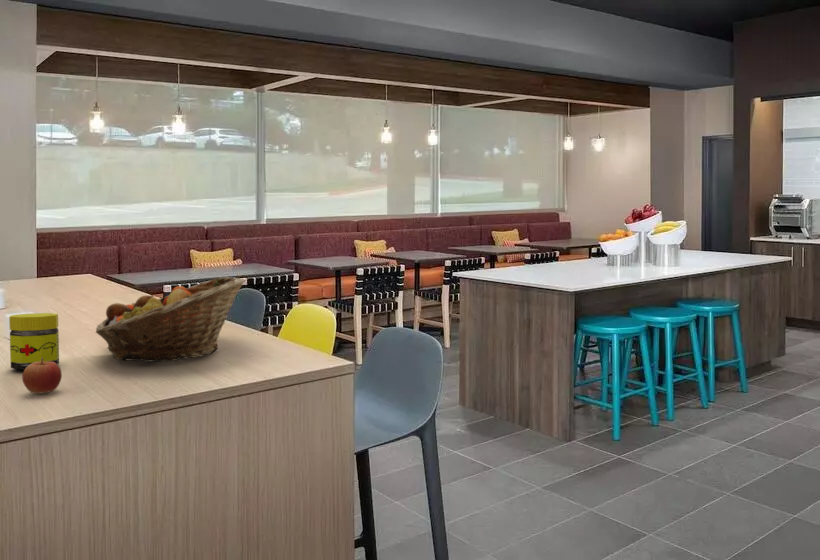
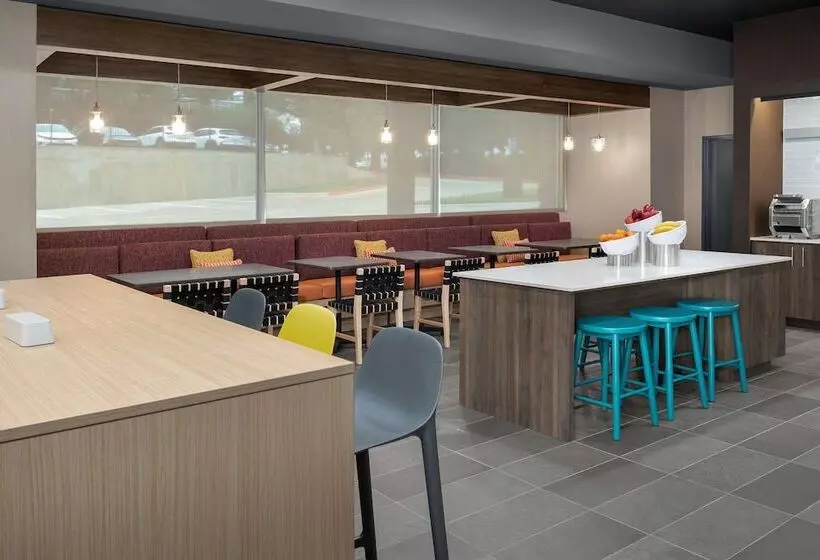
- fruit basket [95,276,247,363]
- jar [8,312,60,371]
- apple [21,358,63,395]
